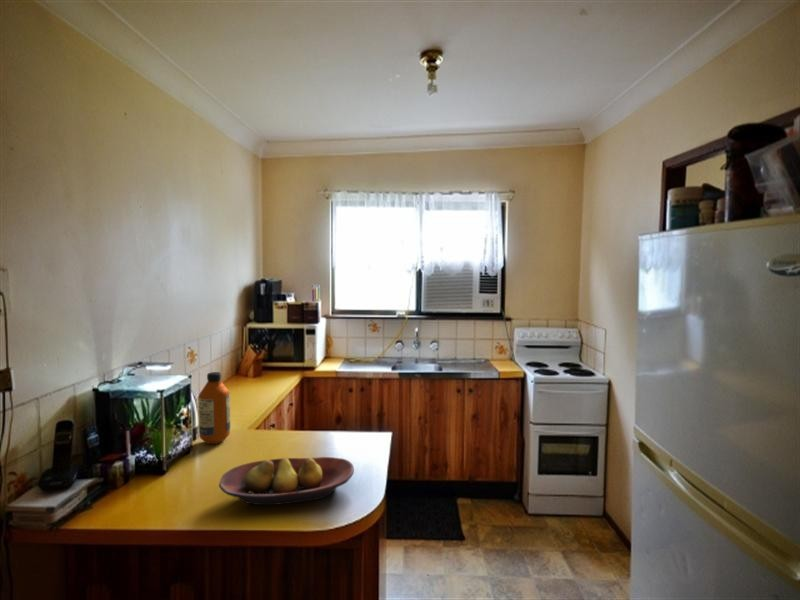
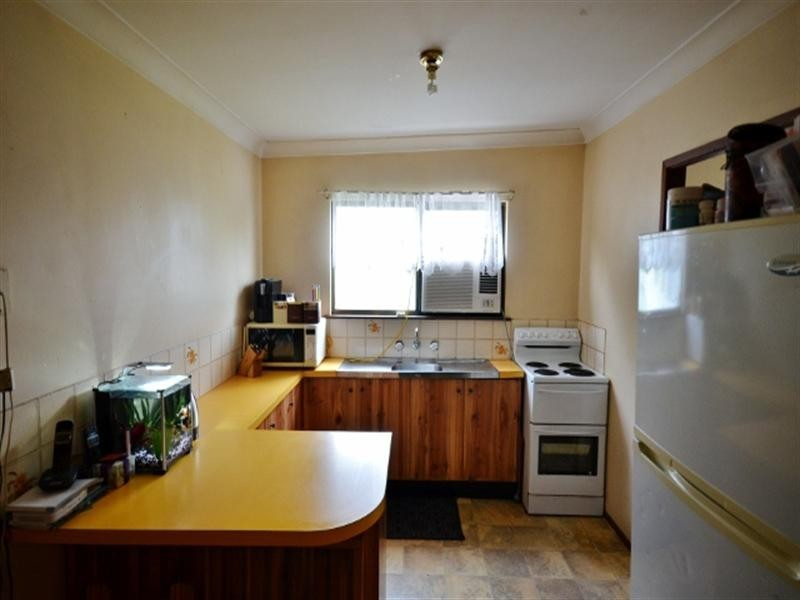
- fruit bowl [218,456,355,506]
- bottle [197,371,231,445]
